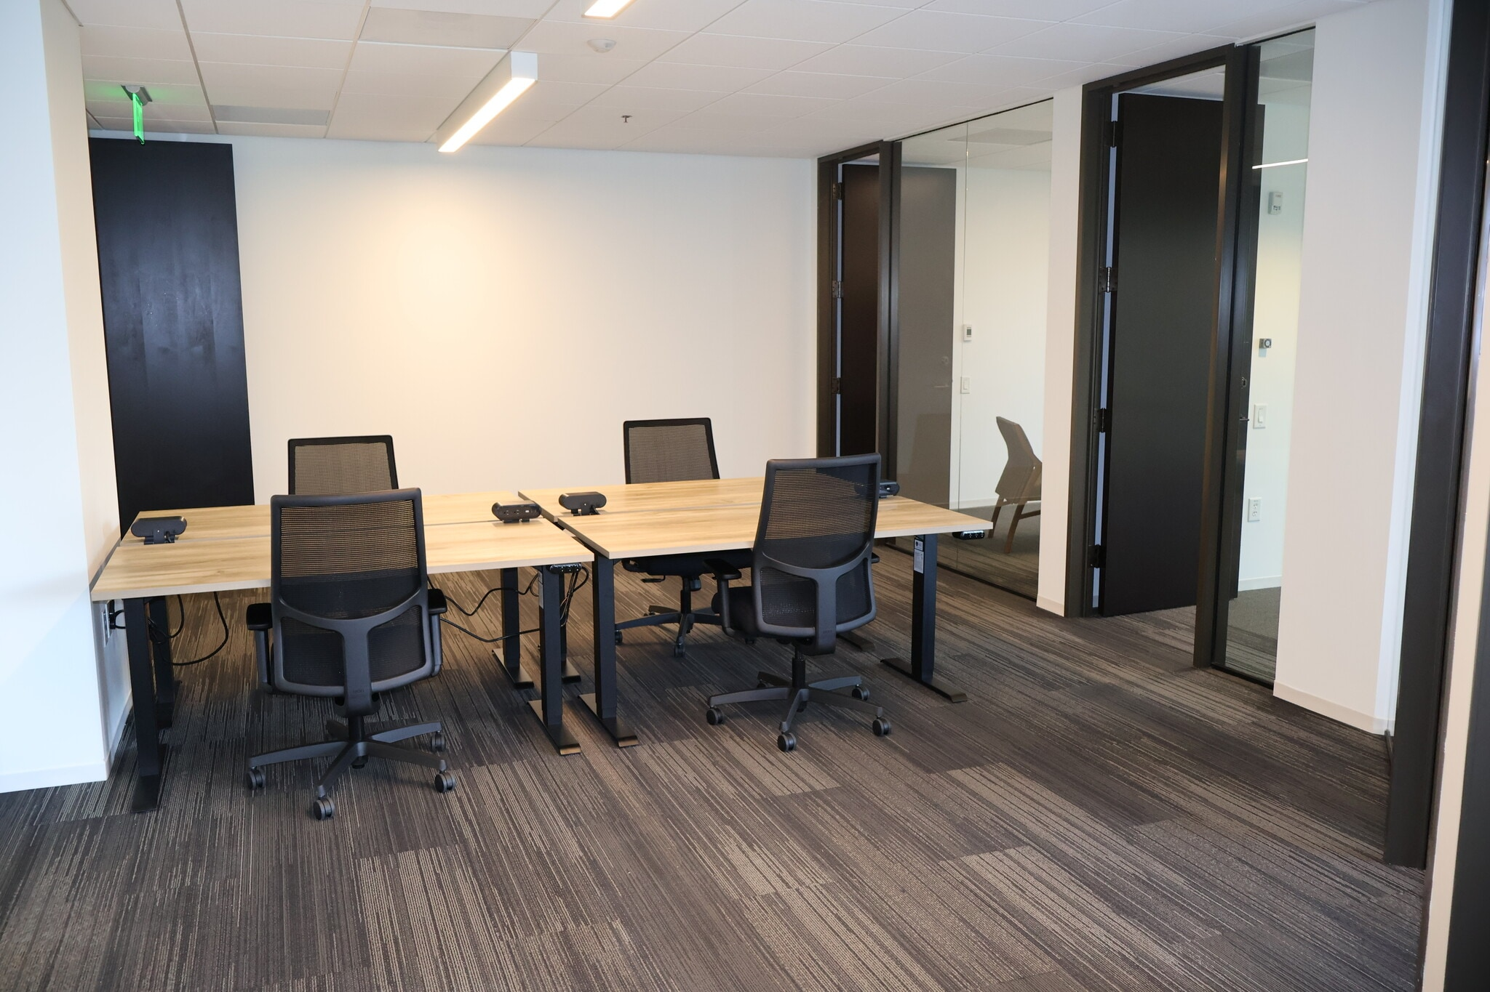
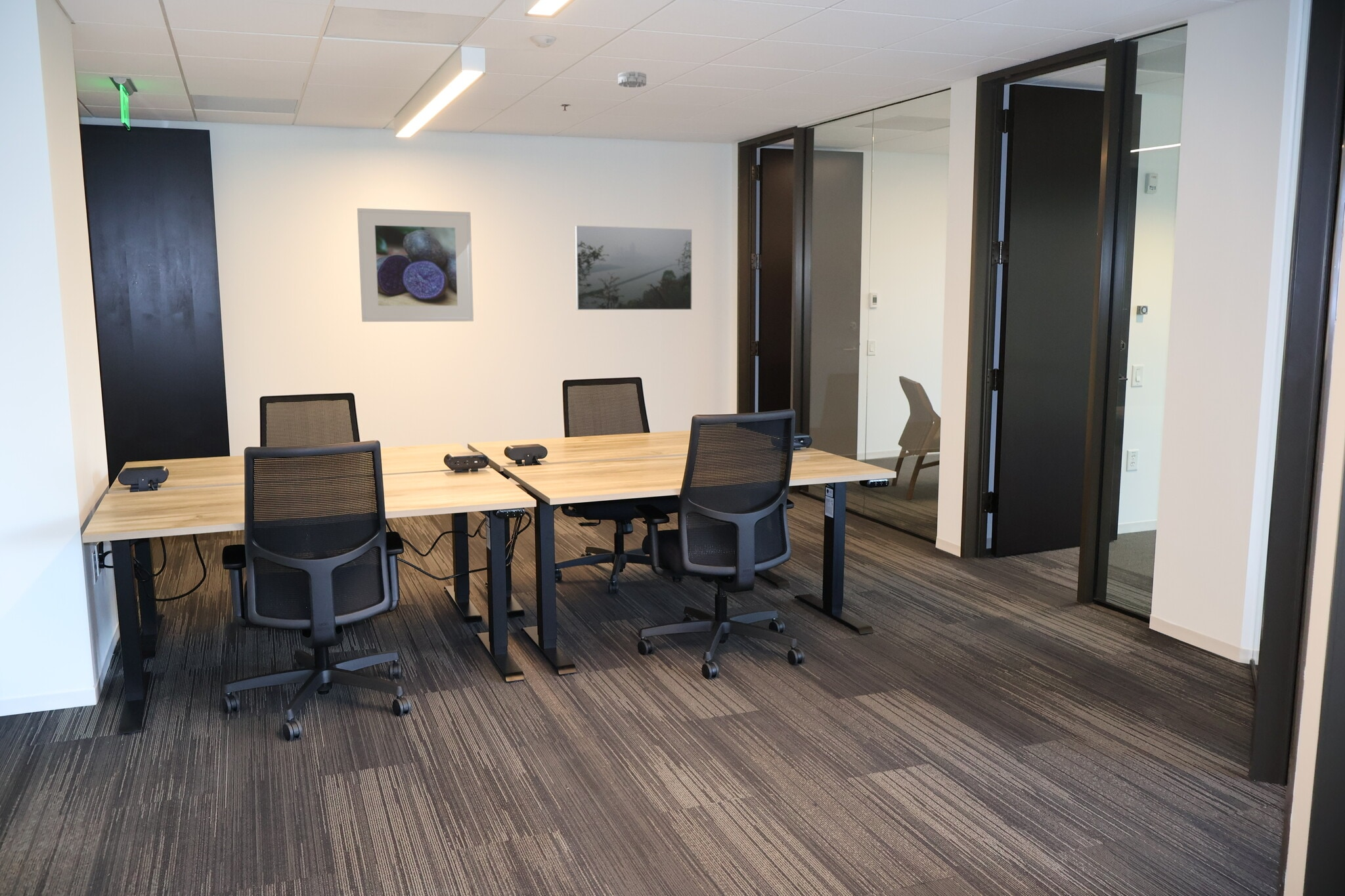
+ smoke detector [617,70,647,88]
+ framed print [357,207,474,322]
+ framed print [575,225,693,310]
